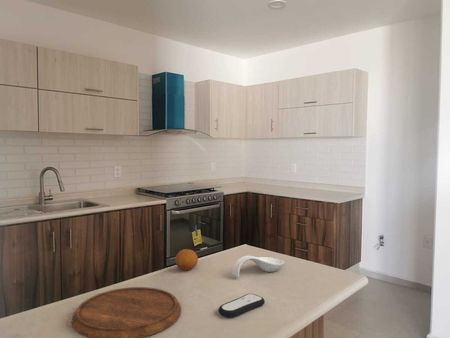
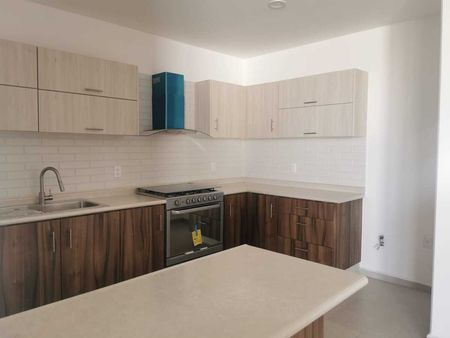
- remote control [218,293,266,318]
- fruit [174,248,199,271]
- spoon rest [230,255,285,279]
- cutting board [71,286,182,338]
